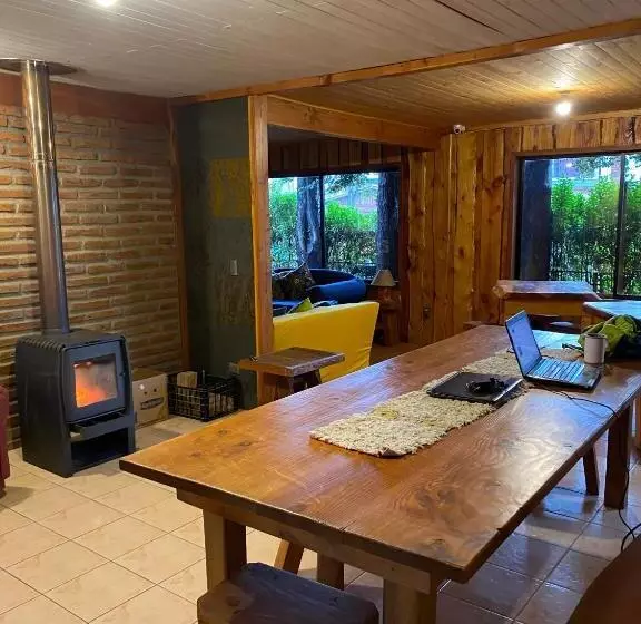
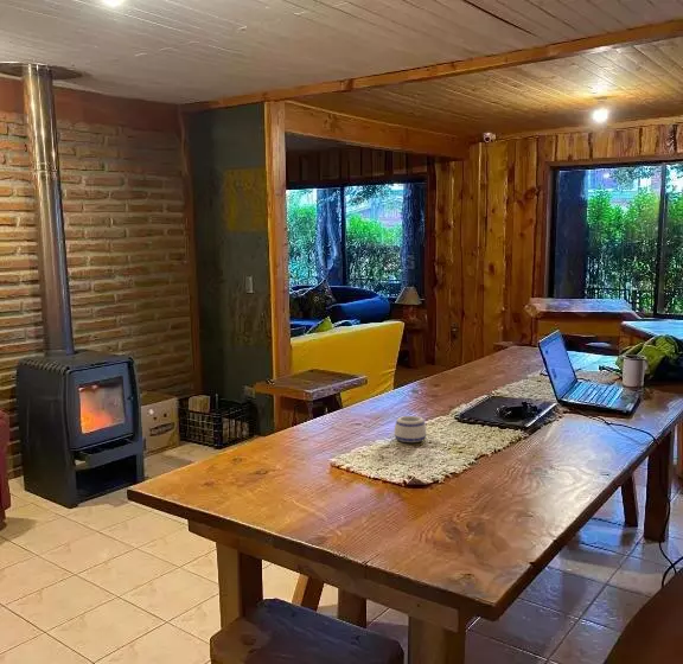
+ mug [394,415,428,443]
